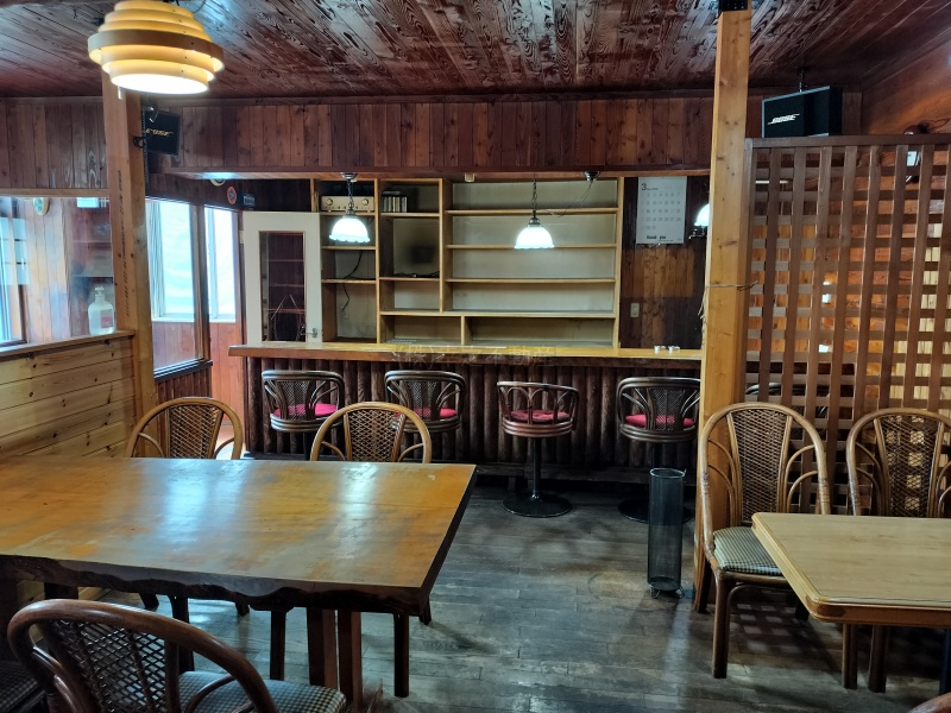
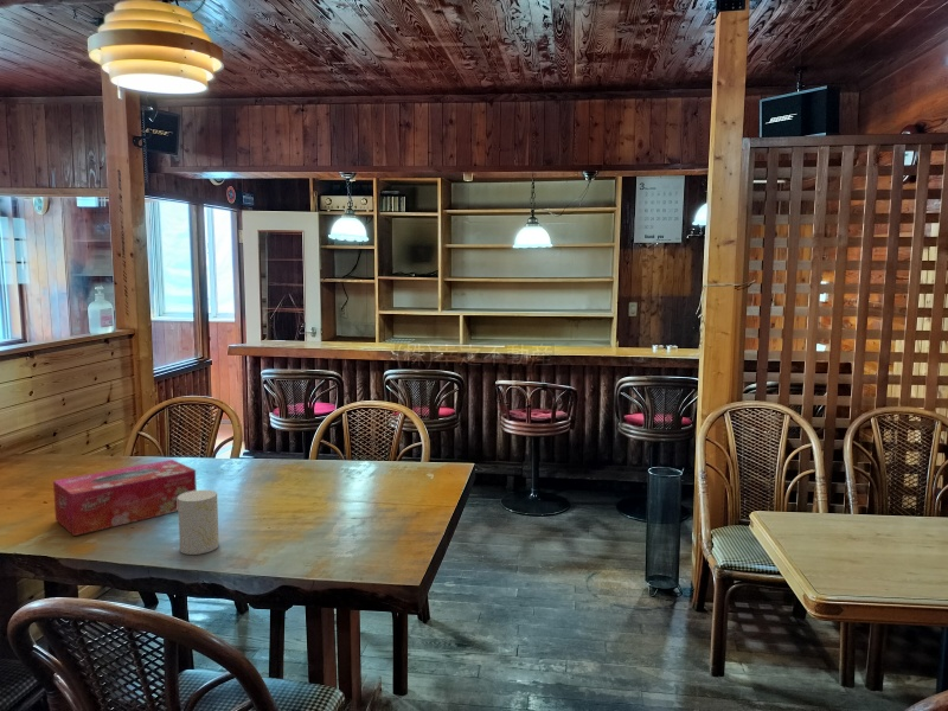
+ tissue box [52,459,198,537]
+ cup [178,489,220,556]
